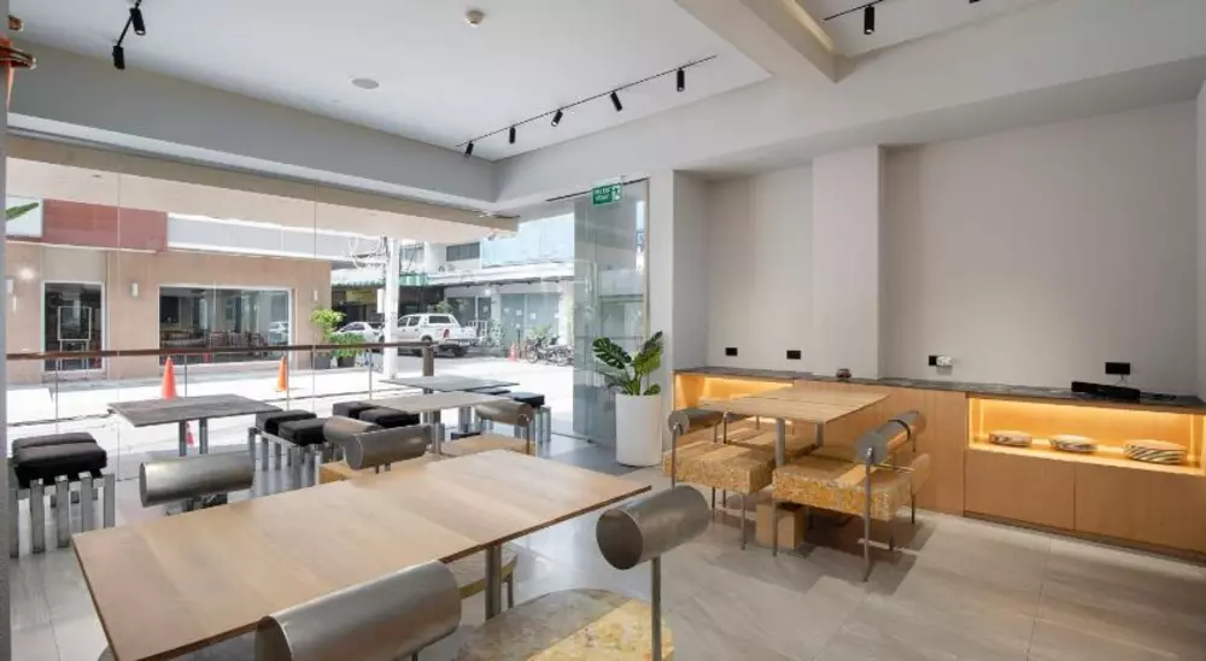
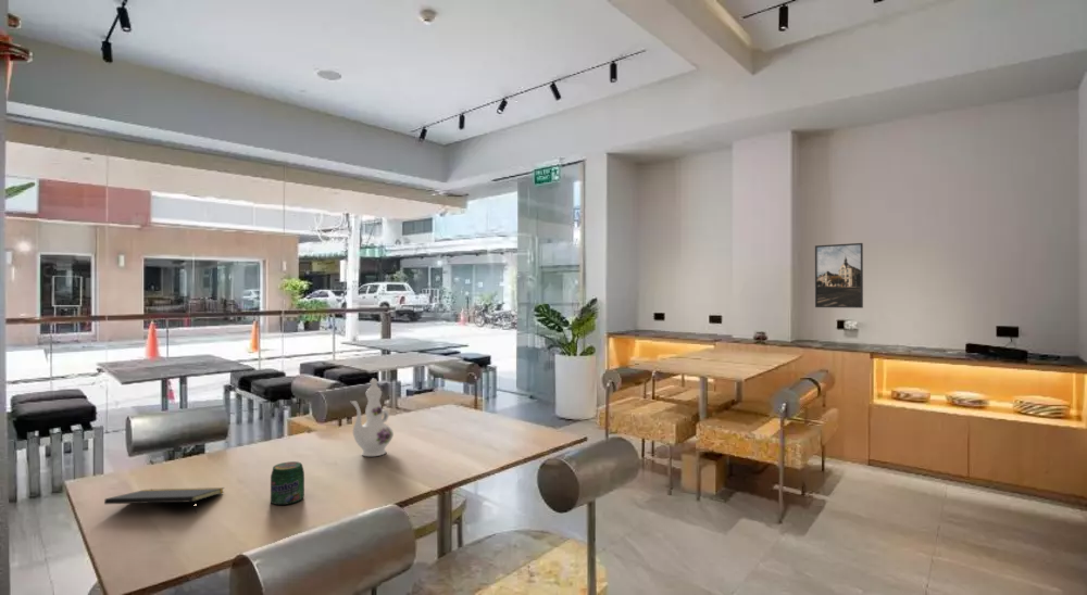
+ notepad [103,486,226,514]
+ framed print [814,242,864,309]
+ jar [270,460,305,506]
+ chinaware [350,378,395,457]
